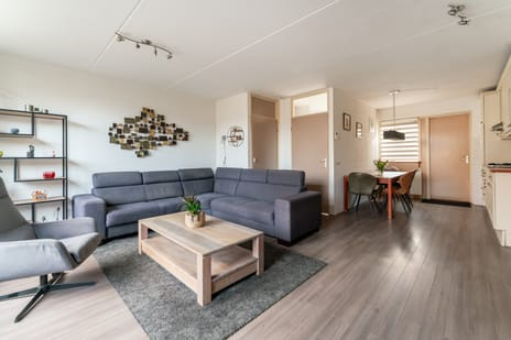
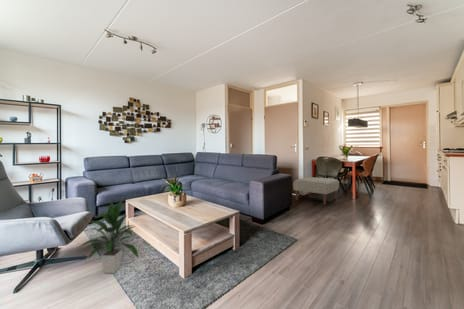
+ ottoman [292,176,340,206]
+ indoor plant [77,198,140,274]
